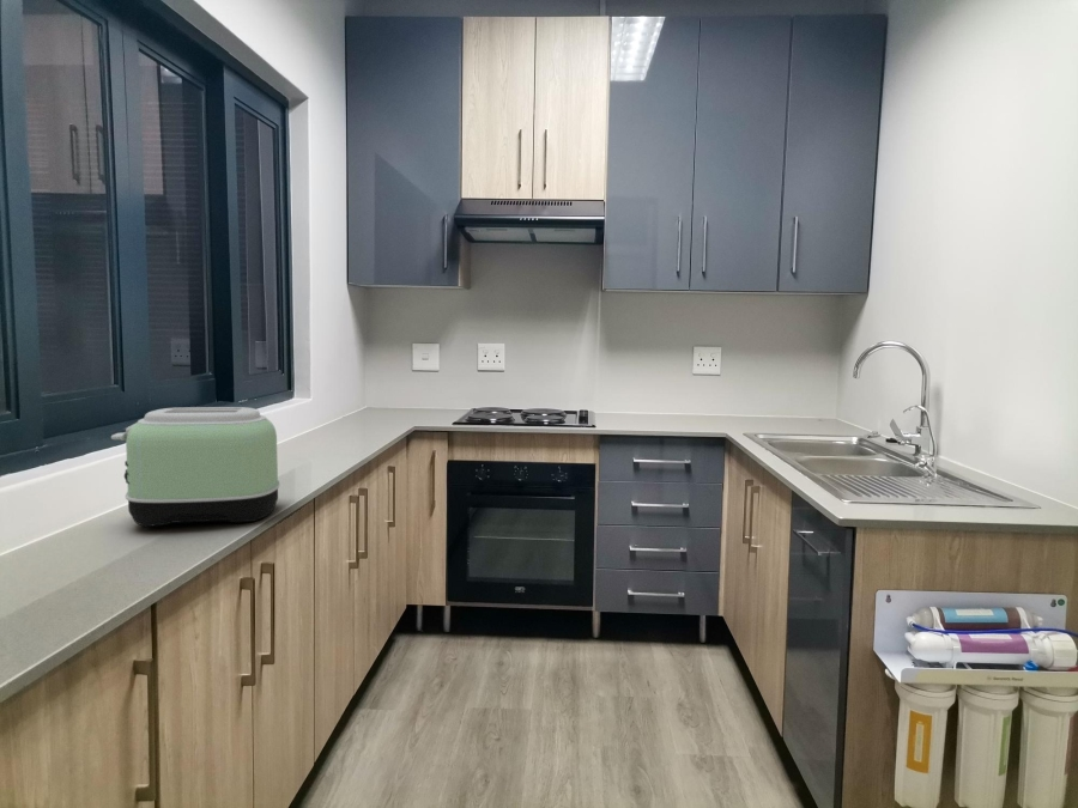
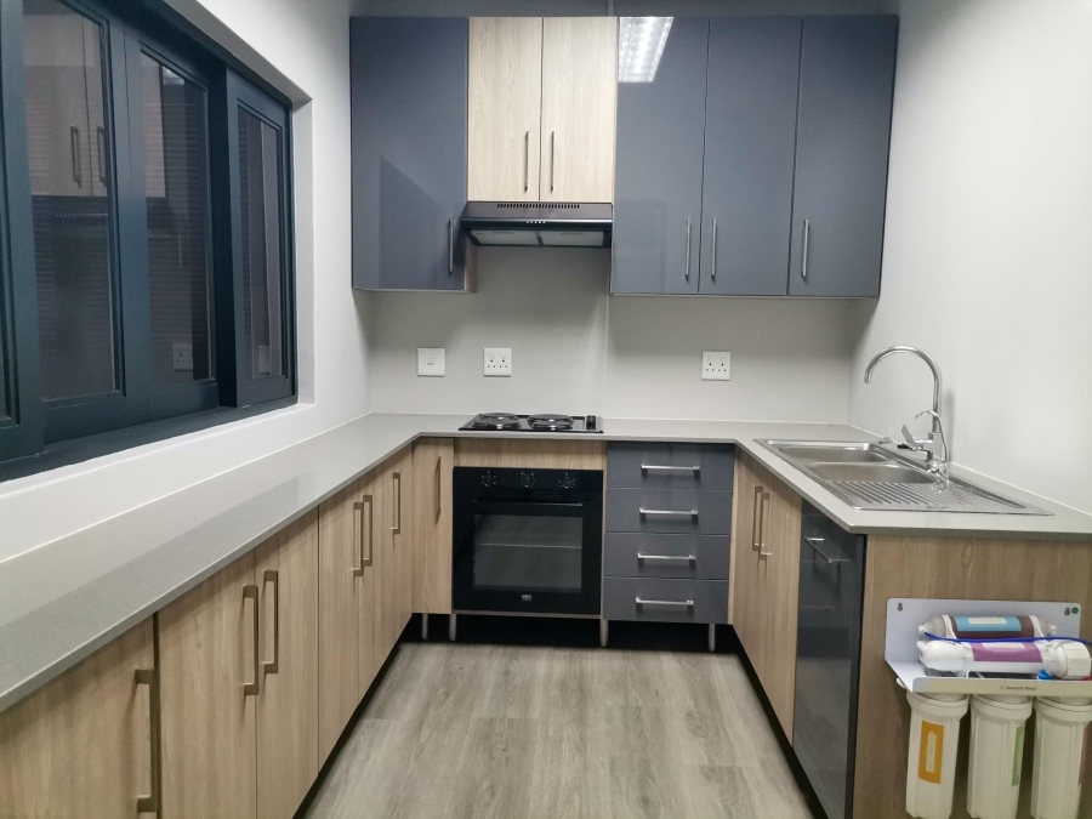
- toaster [110,406,281,528]
